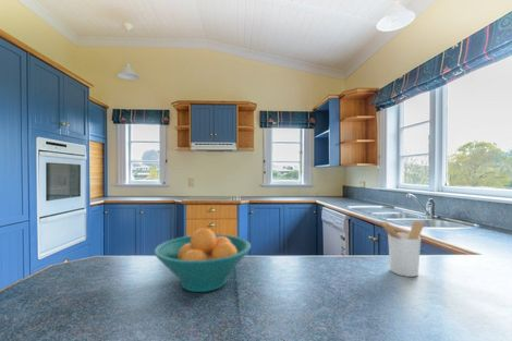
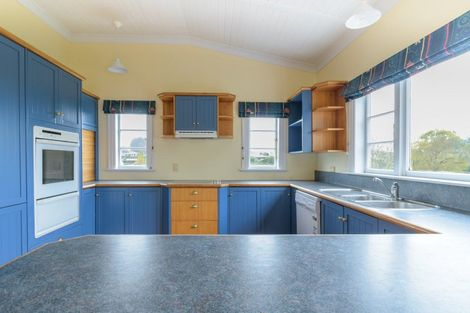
- utensil holder [377,220,425,278]
- fruit bowl [153,228,252,293]
